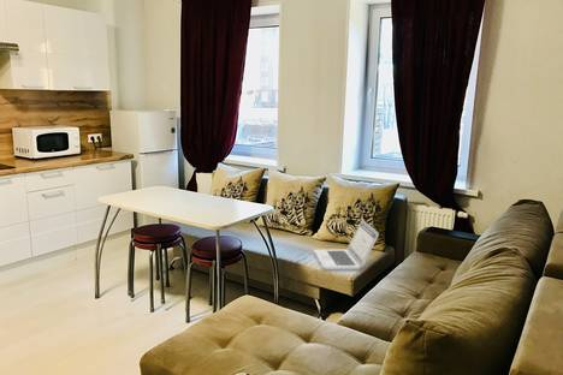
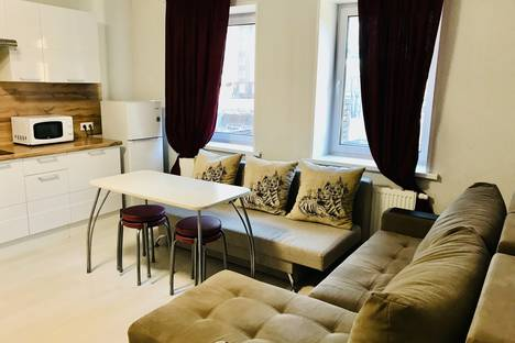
- laptop [313,219,380,270]
